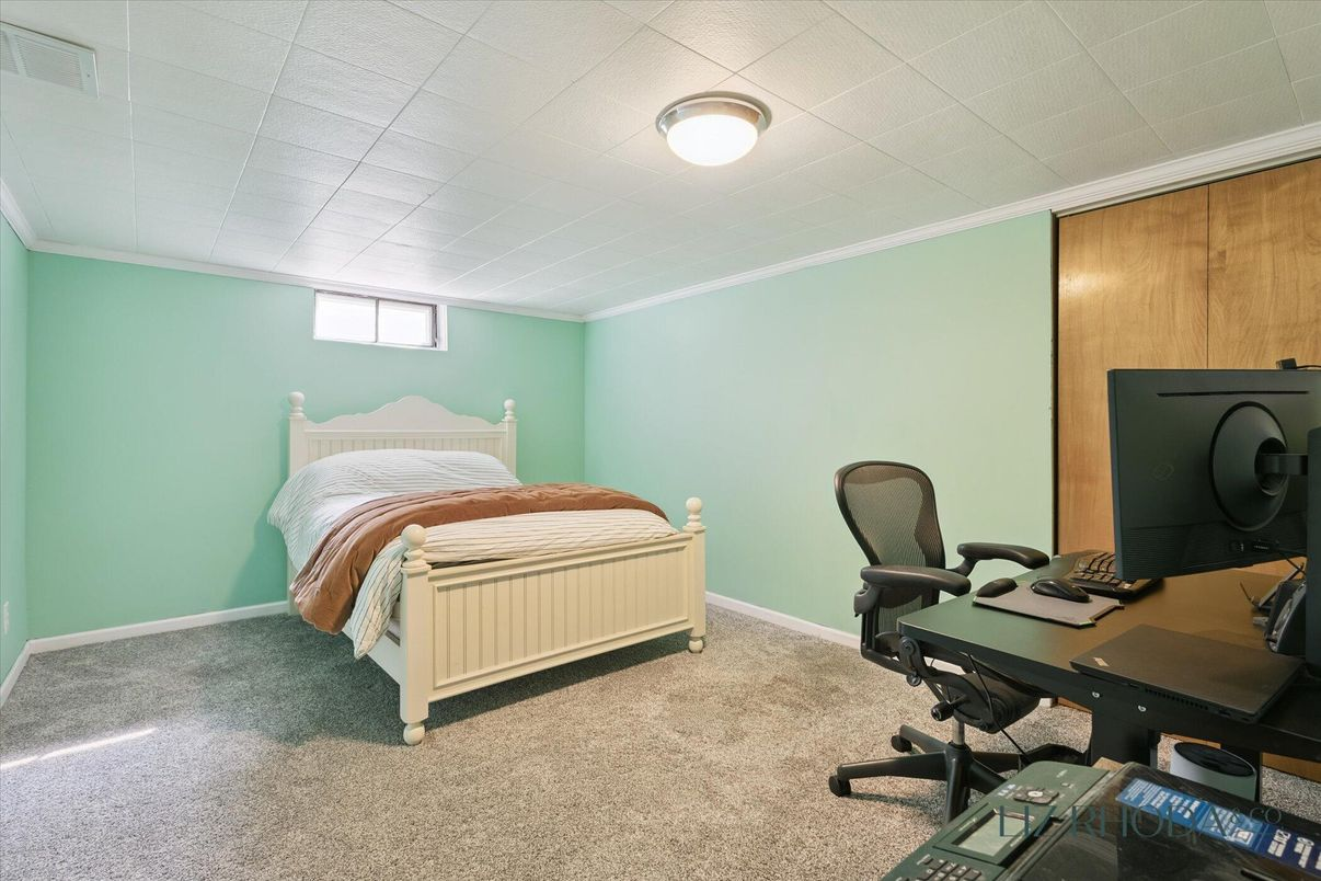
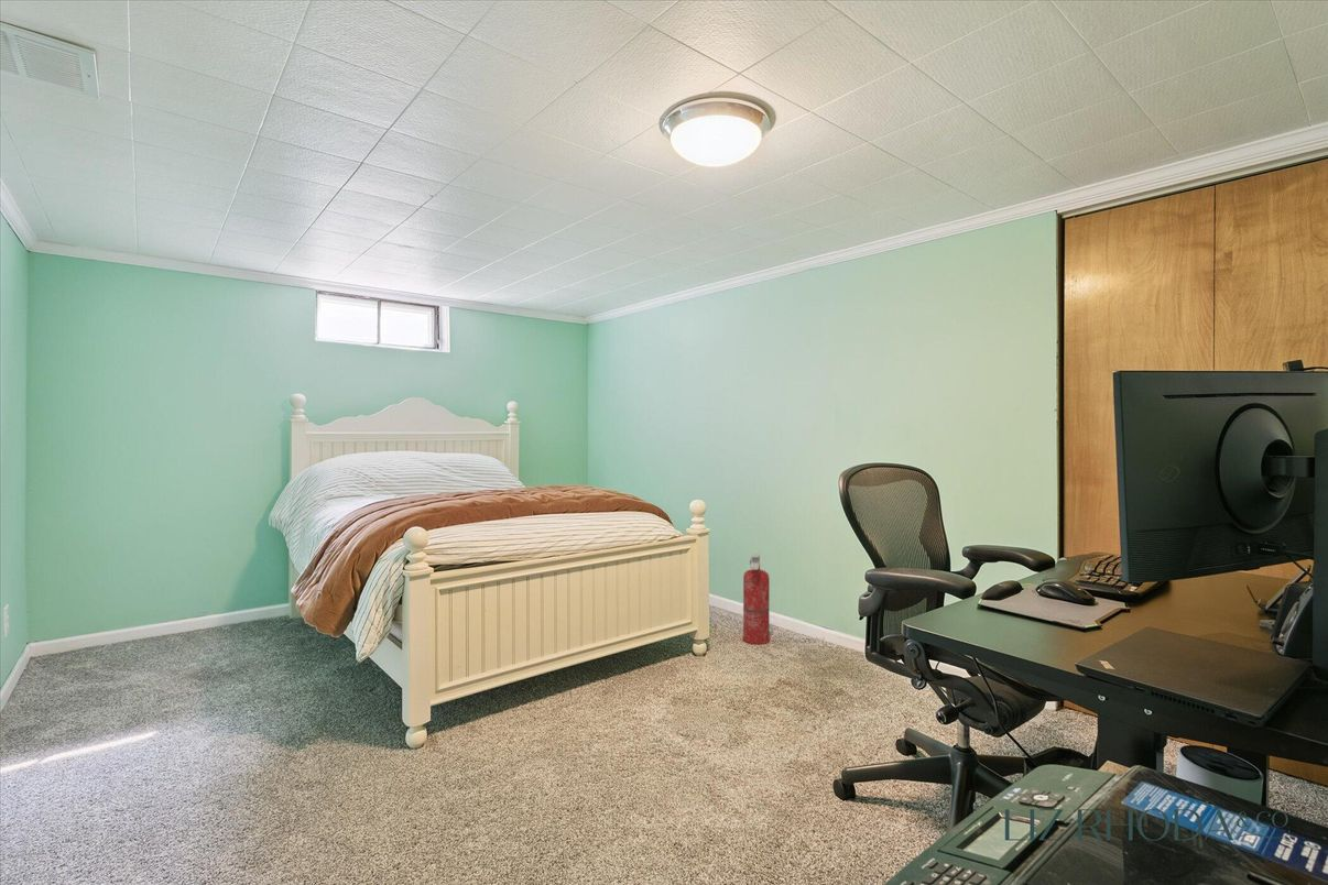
+ fire extinguisher [742,553,771,645]
